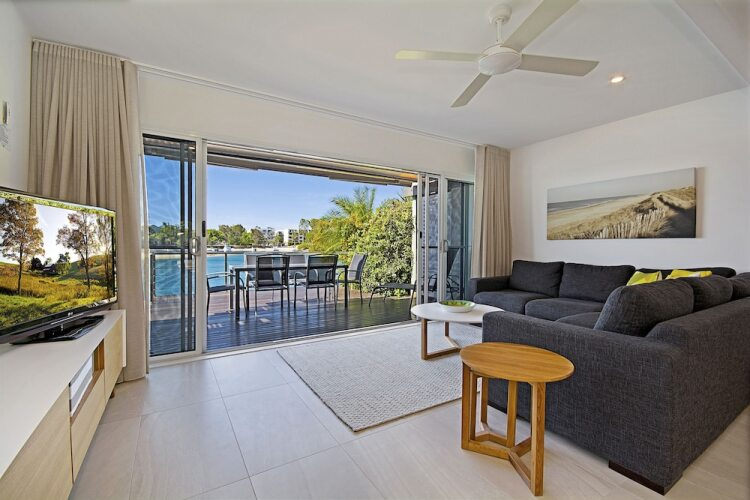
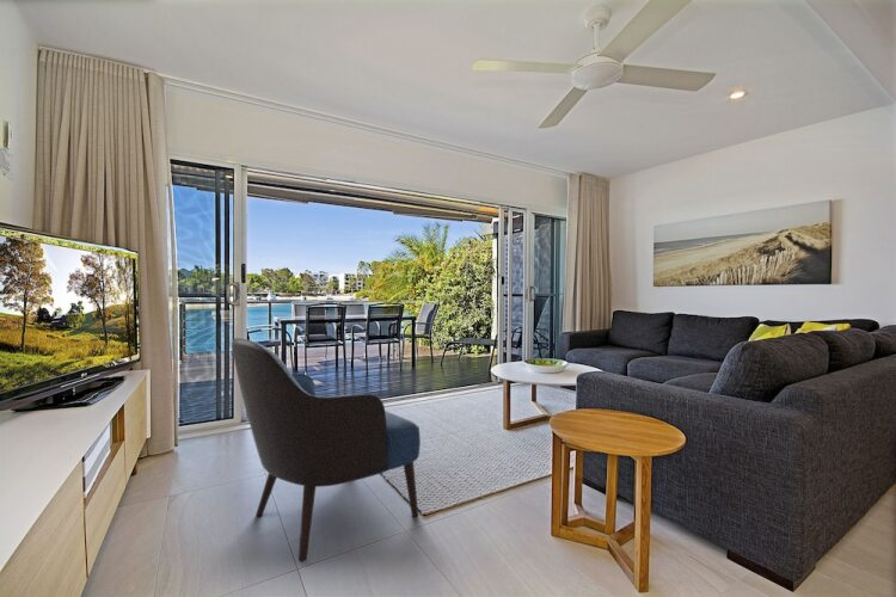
+ armchair [231,337,422,564]
